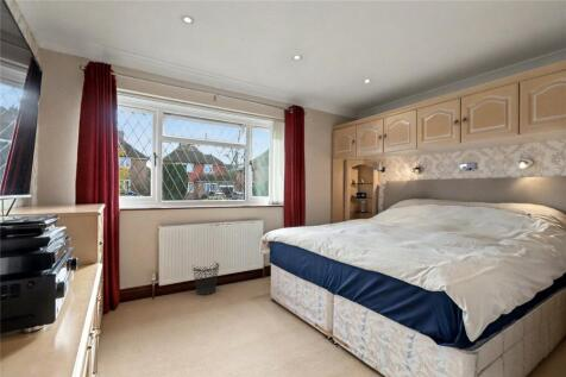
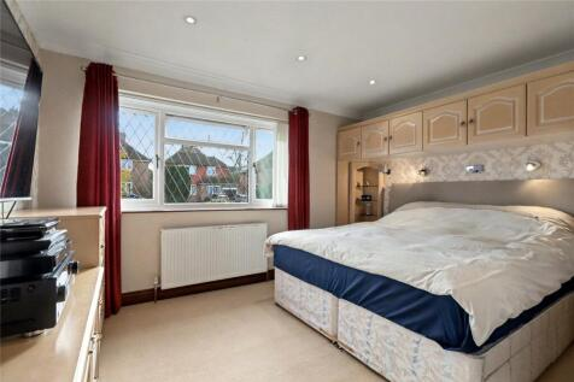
- wastebasket [191,262,220,296]
